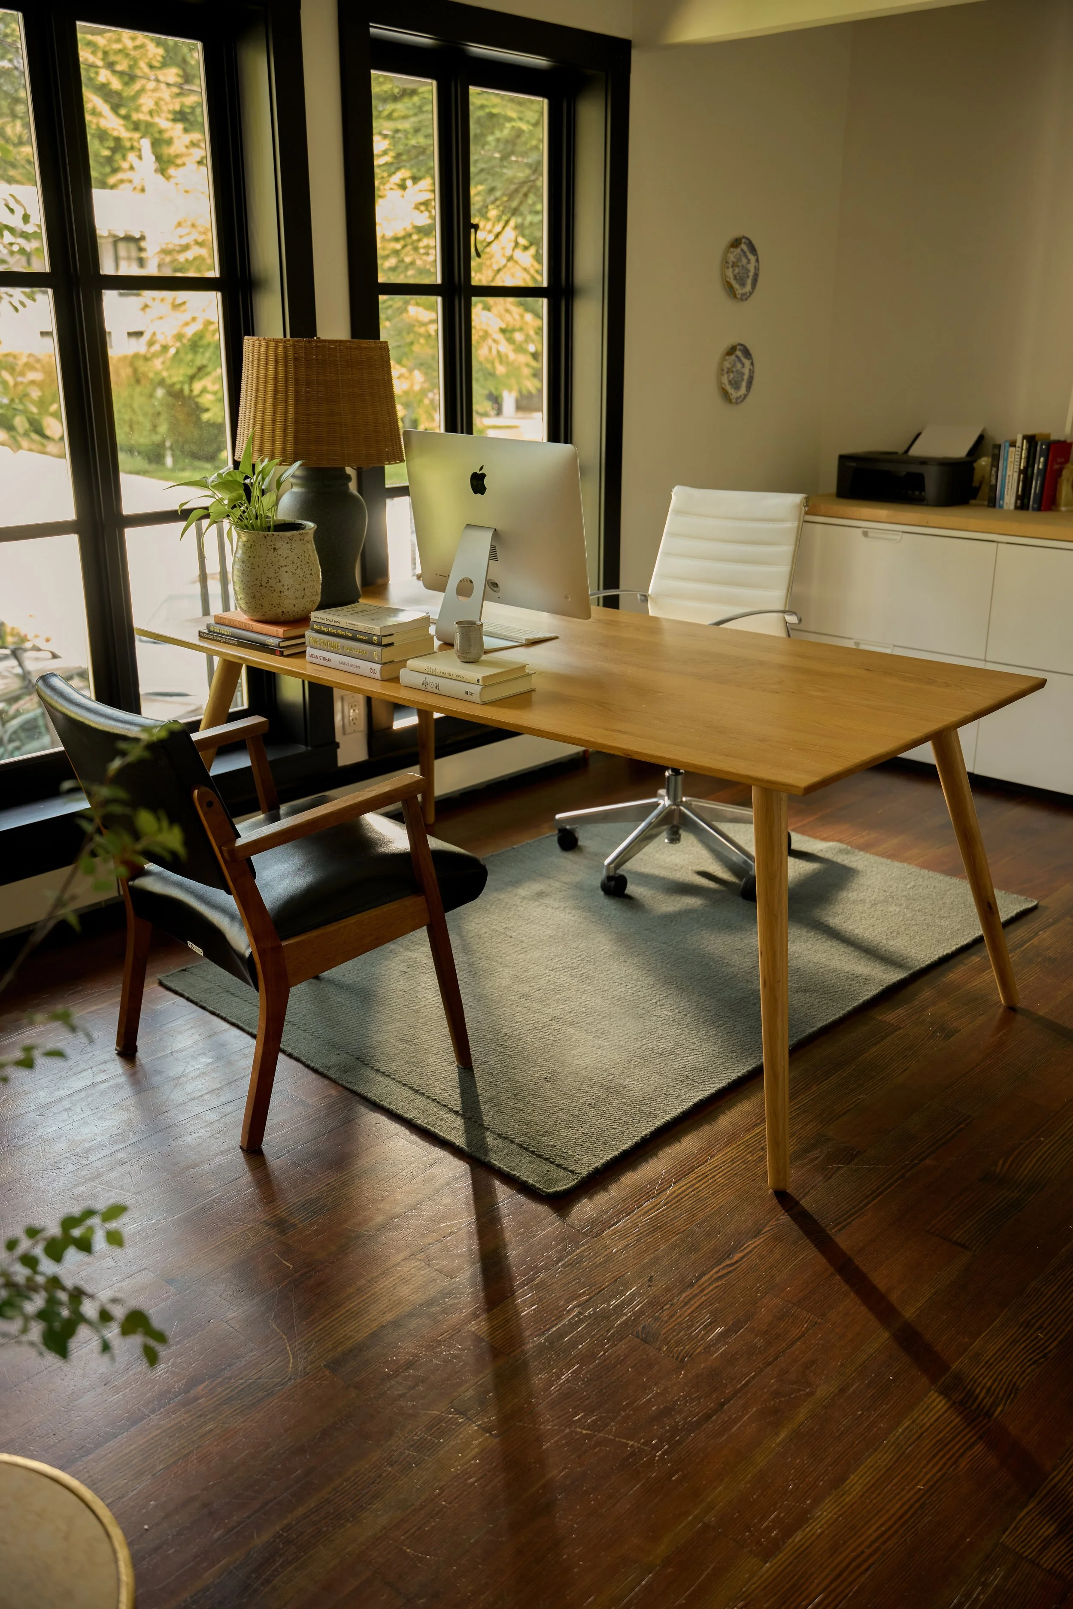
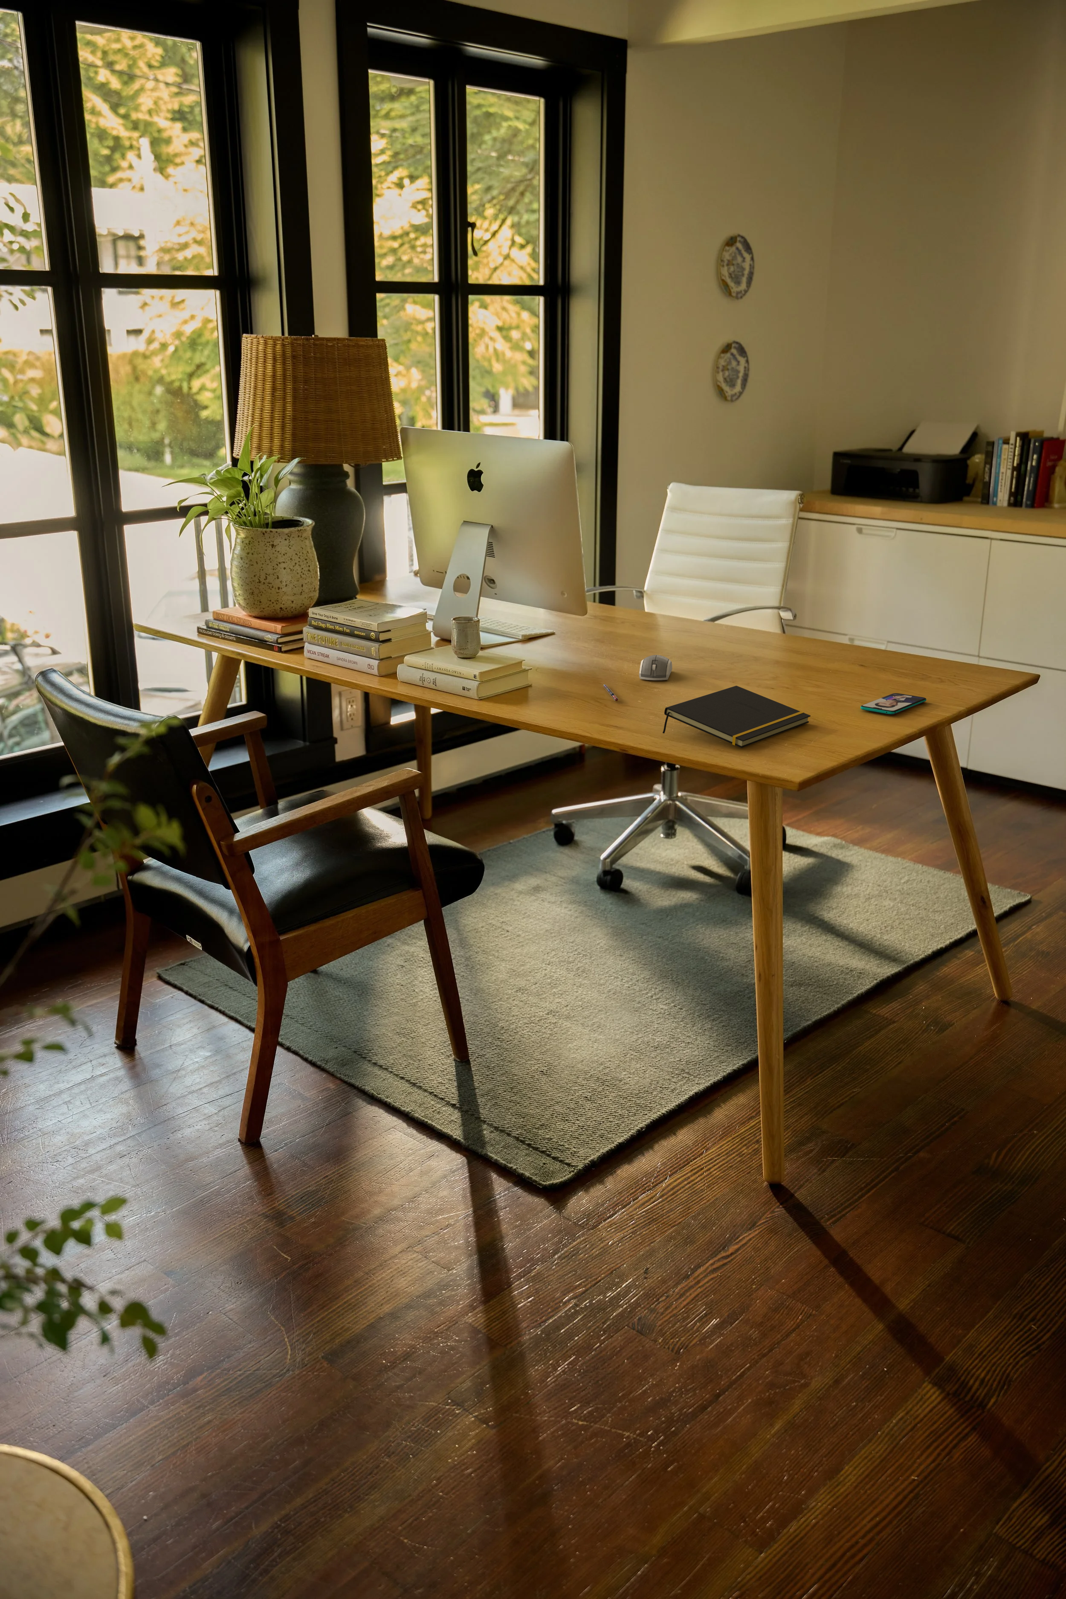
+ computer mouse [639,654,672,681]
+ pen [602,684,619,702]
+ smartphone [860,692,927,715]
+ notepad [663,685,811,748]
